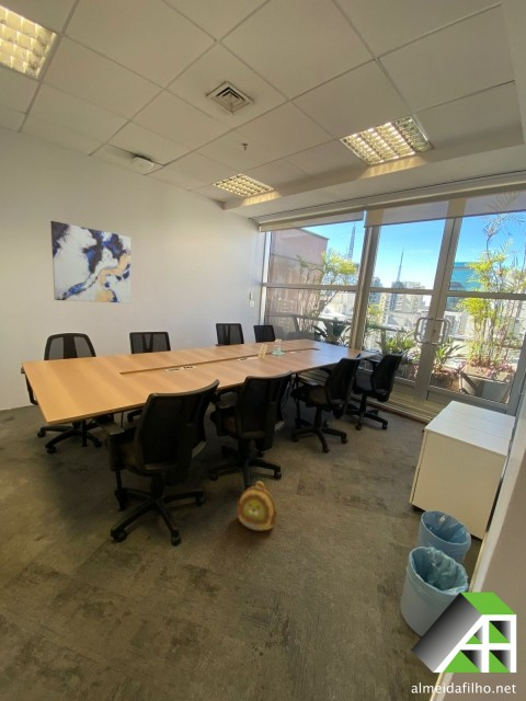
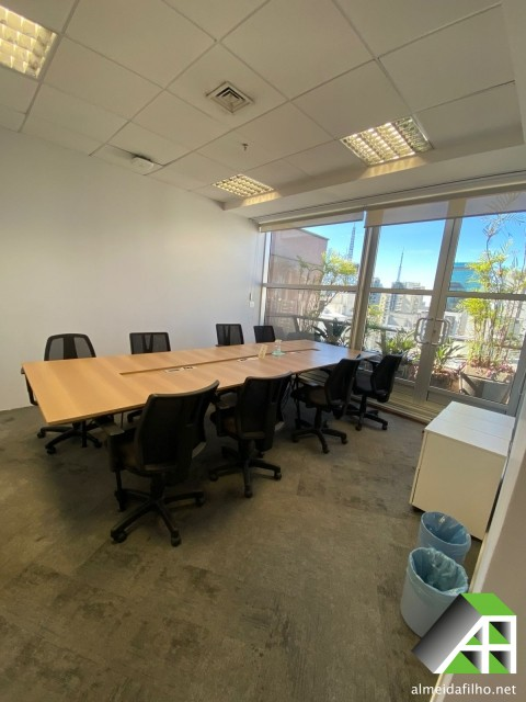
- wall art [49,220,132,304]
- backpack [236,480,278,531]
